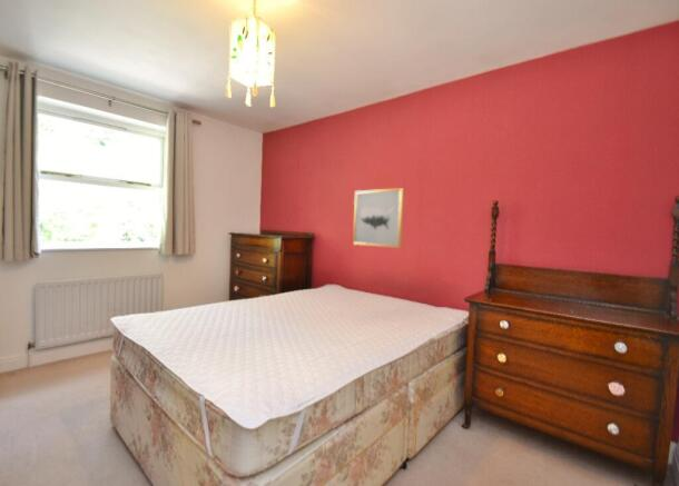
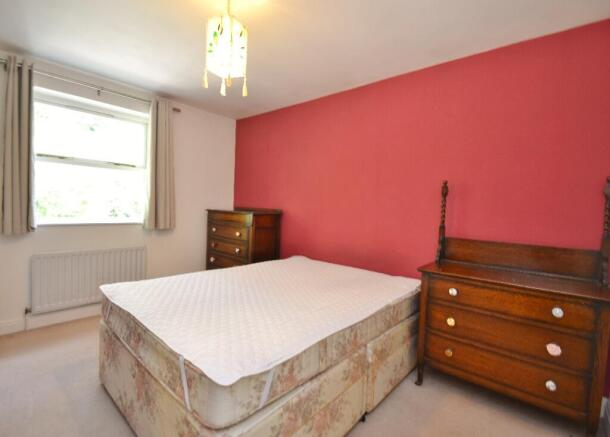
- wall art [352,187,405,249]
